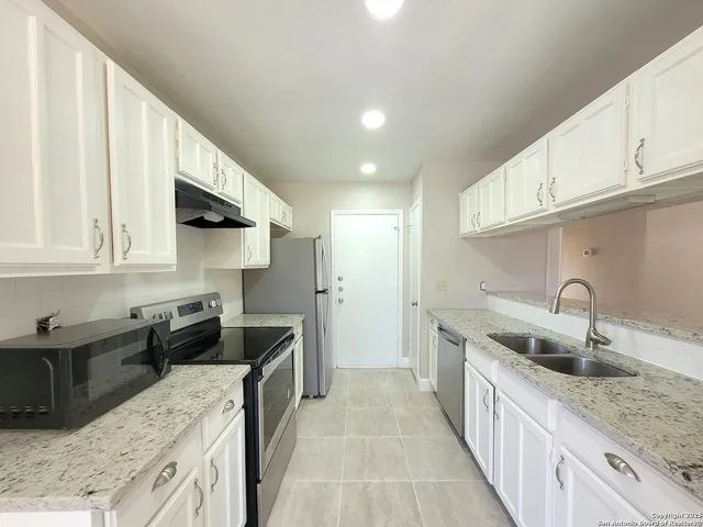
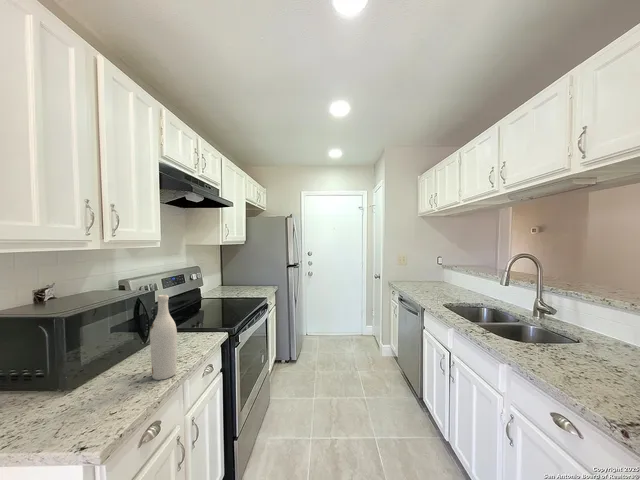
+ wine bottle [149,294,178,381]
